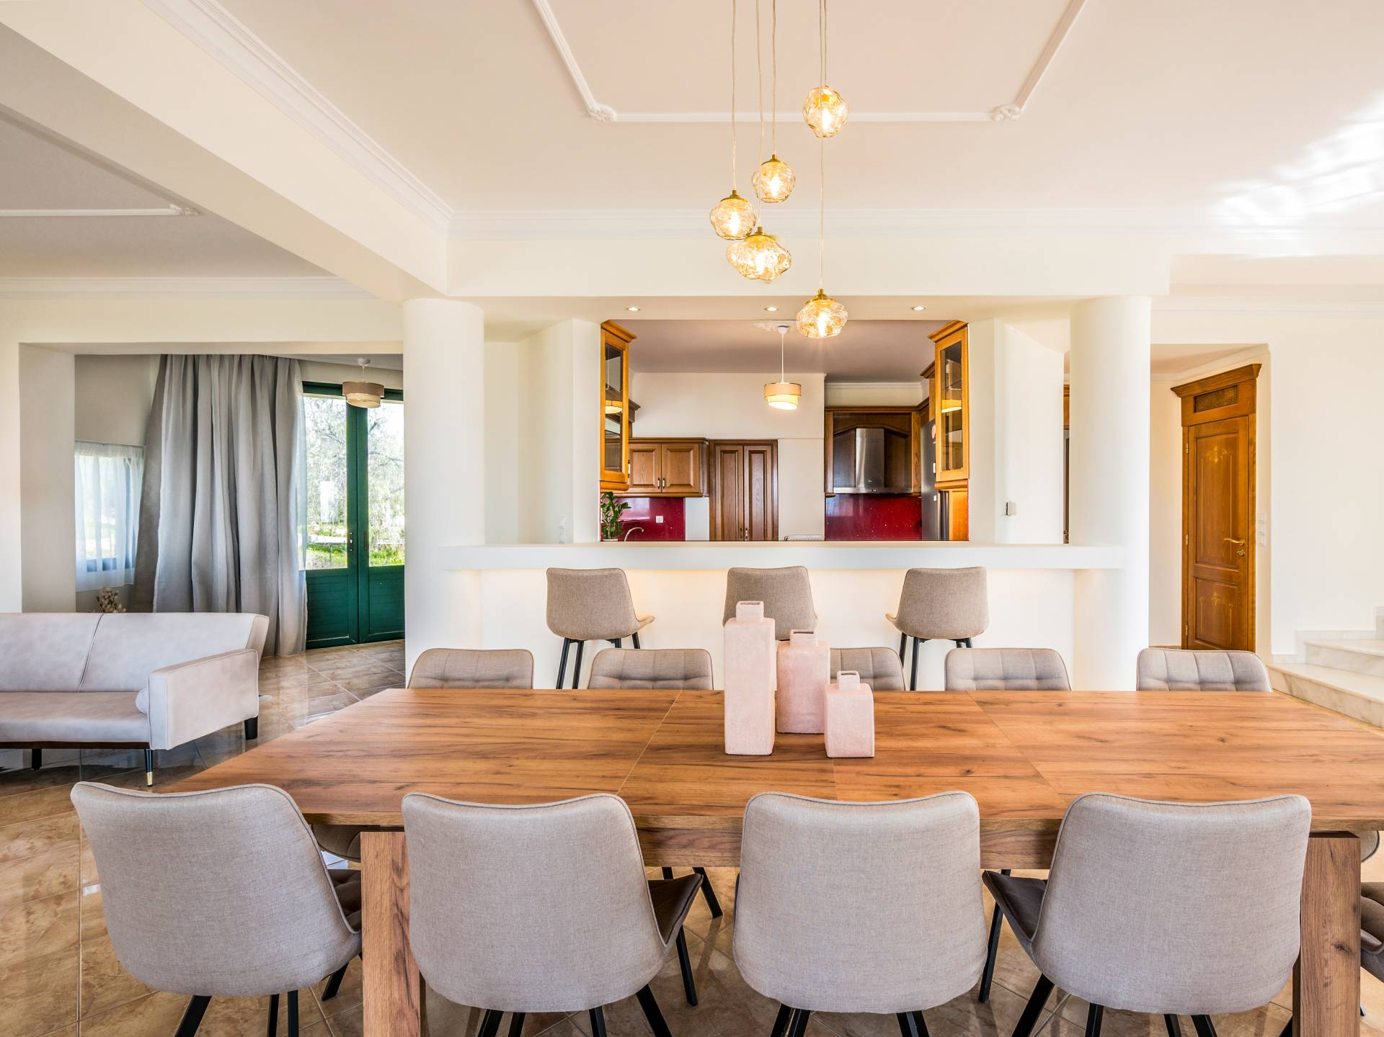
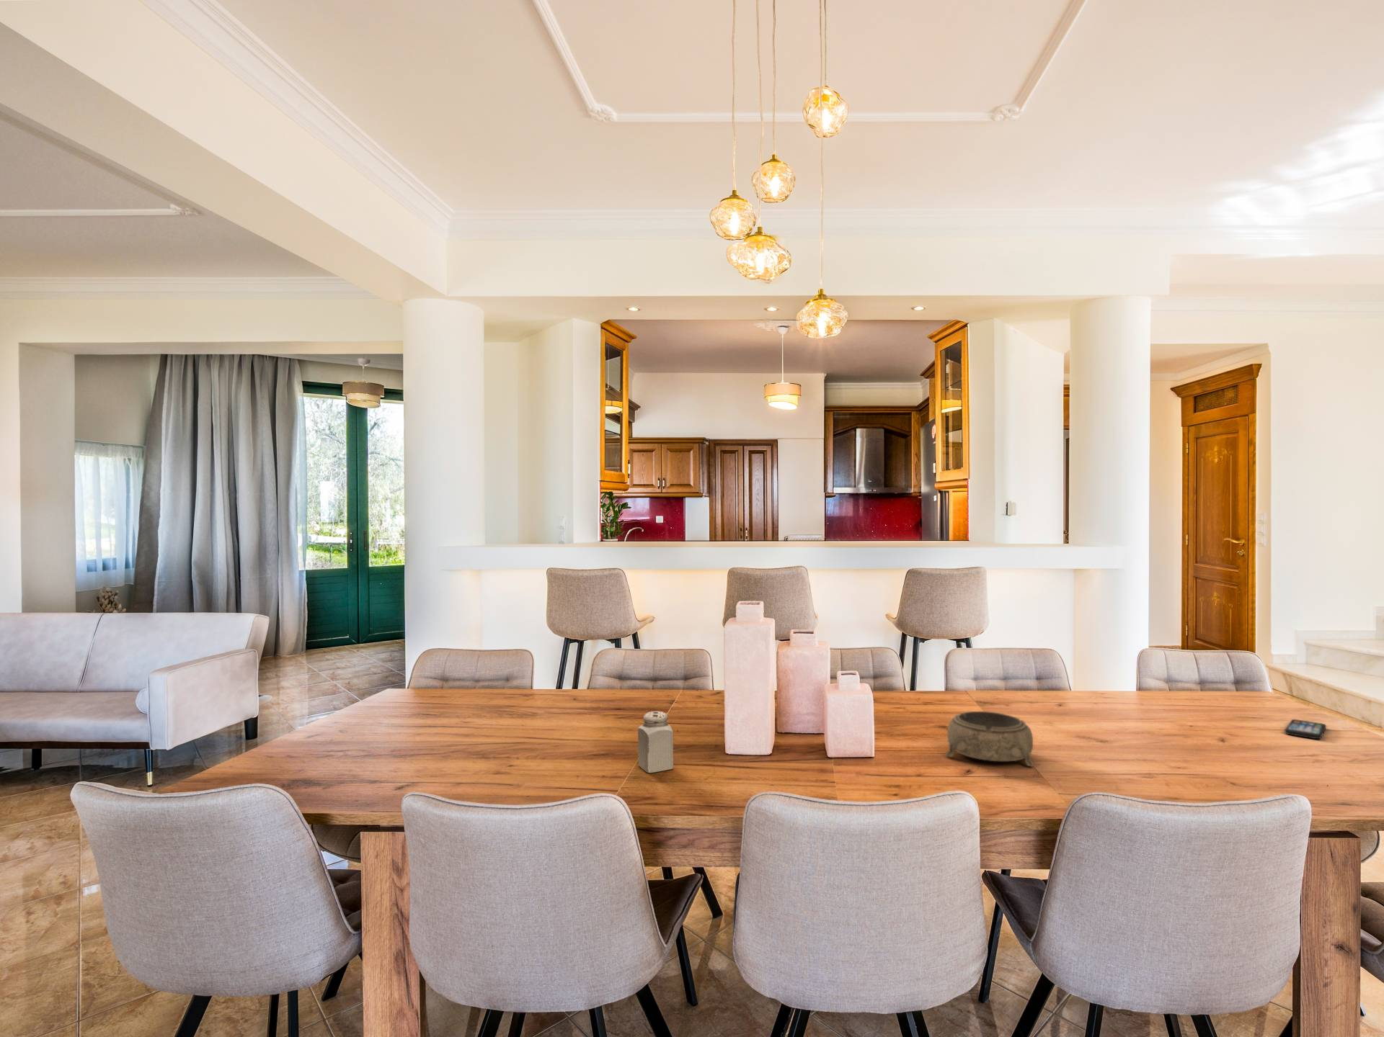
+ salt shaker [638,711,673,773]
+ smartphone [1284,719,1327,740]
+ decorative bowl [945,711,1035,768]
